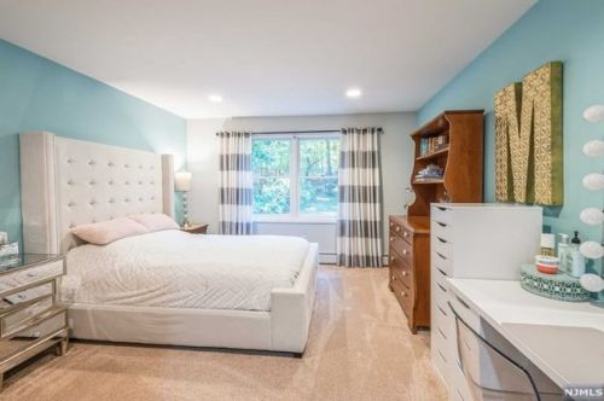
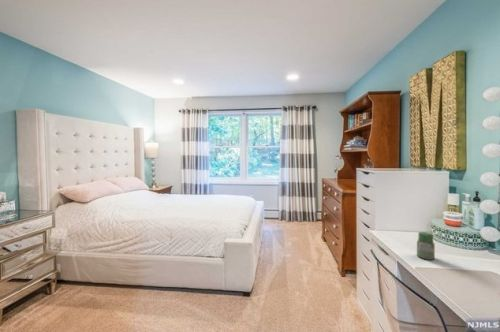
+ jar [416,231,436,261]
